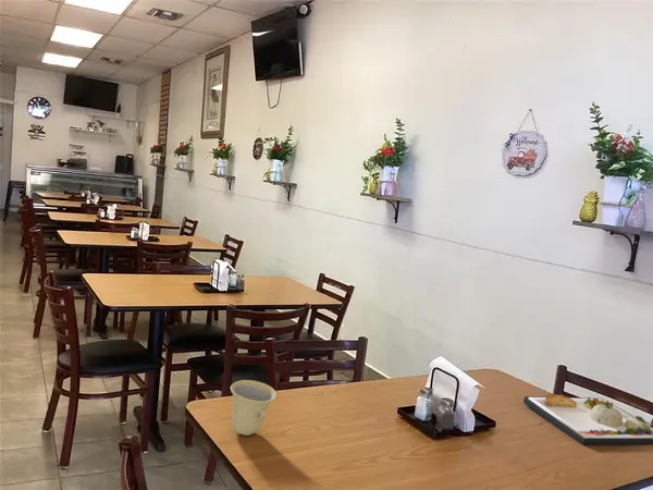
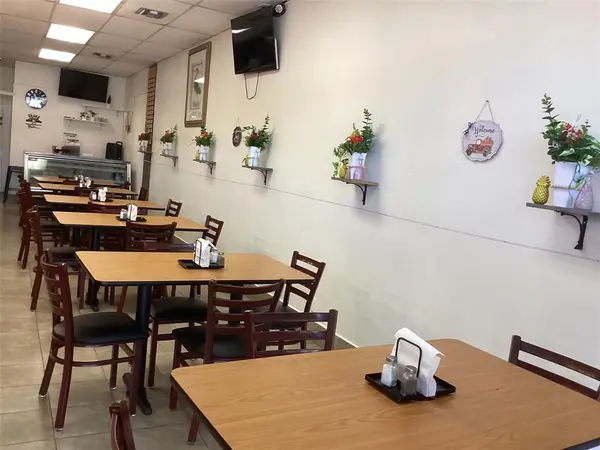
- dinner plate [522,393,653,446]
- cup [230,379,278,437]
